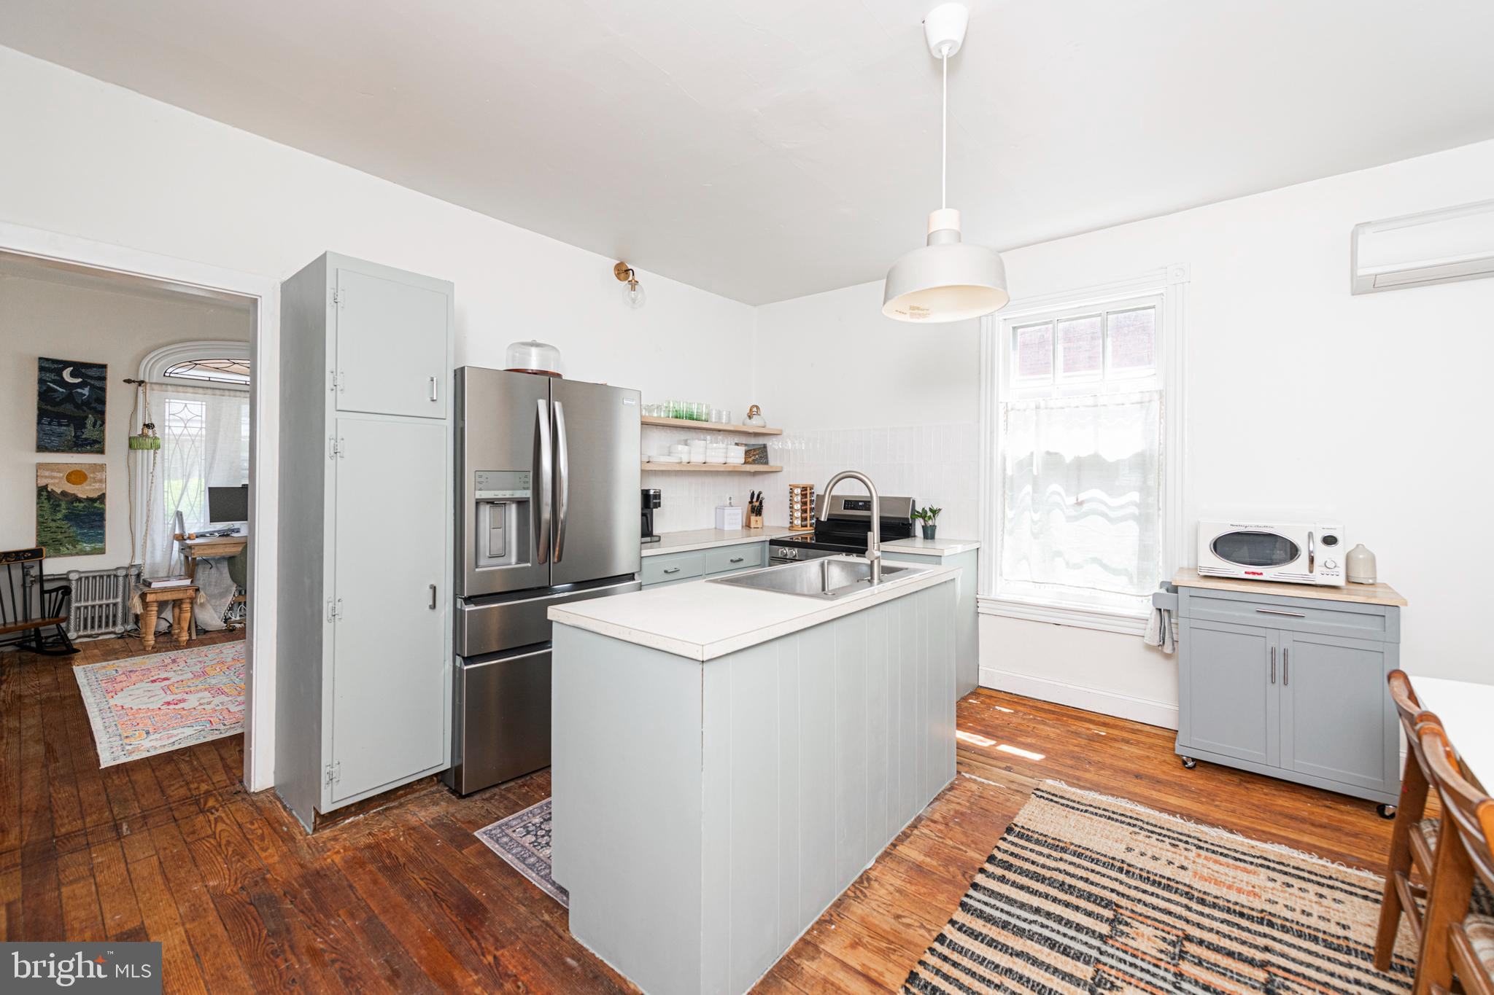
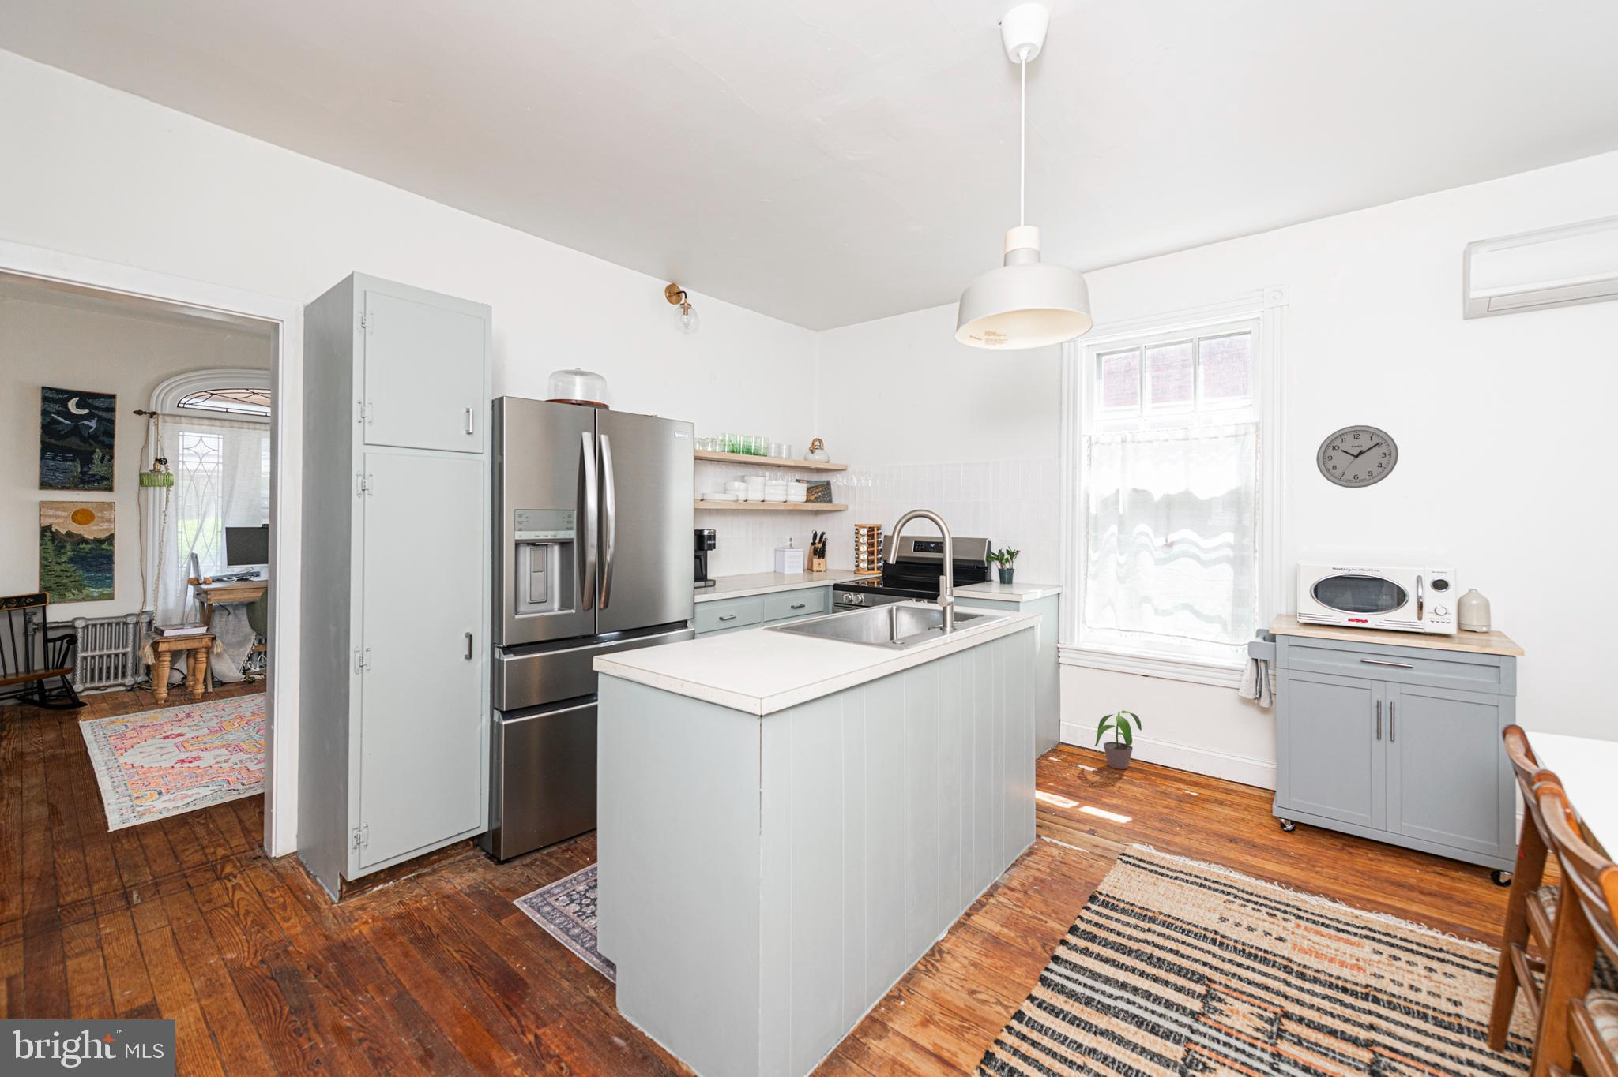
+ potted plant [1095,709,1143,770]
+ wall clock [1315,424,1399,489]
